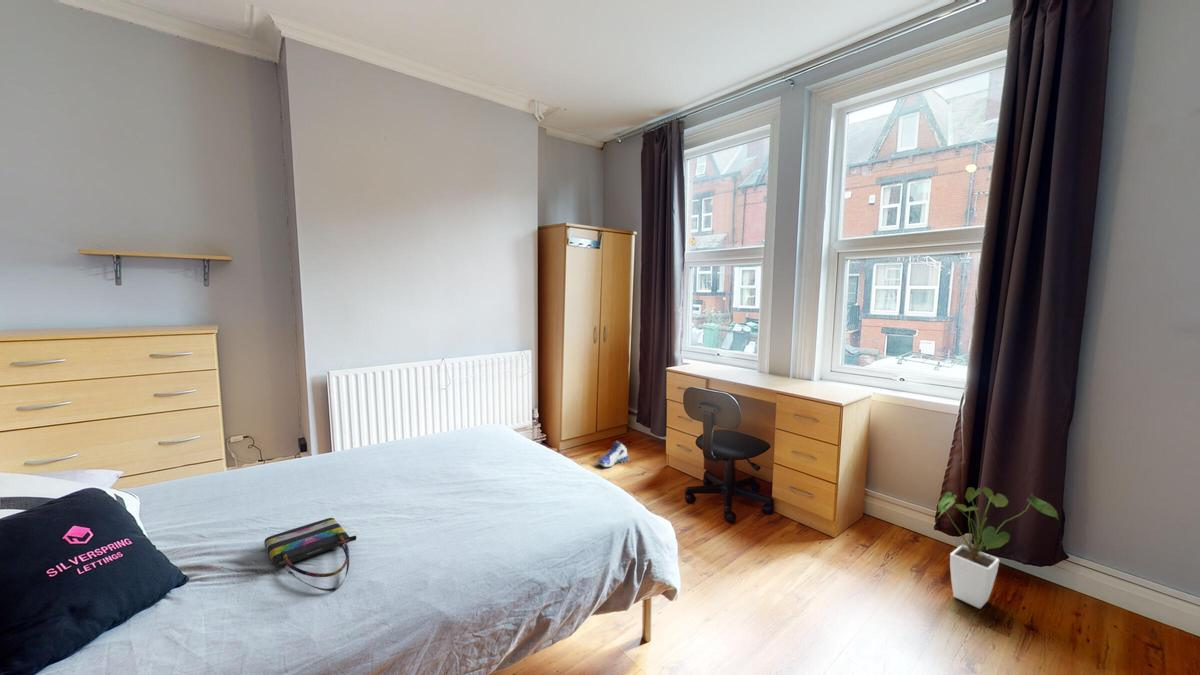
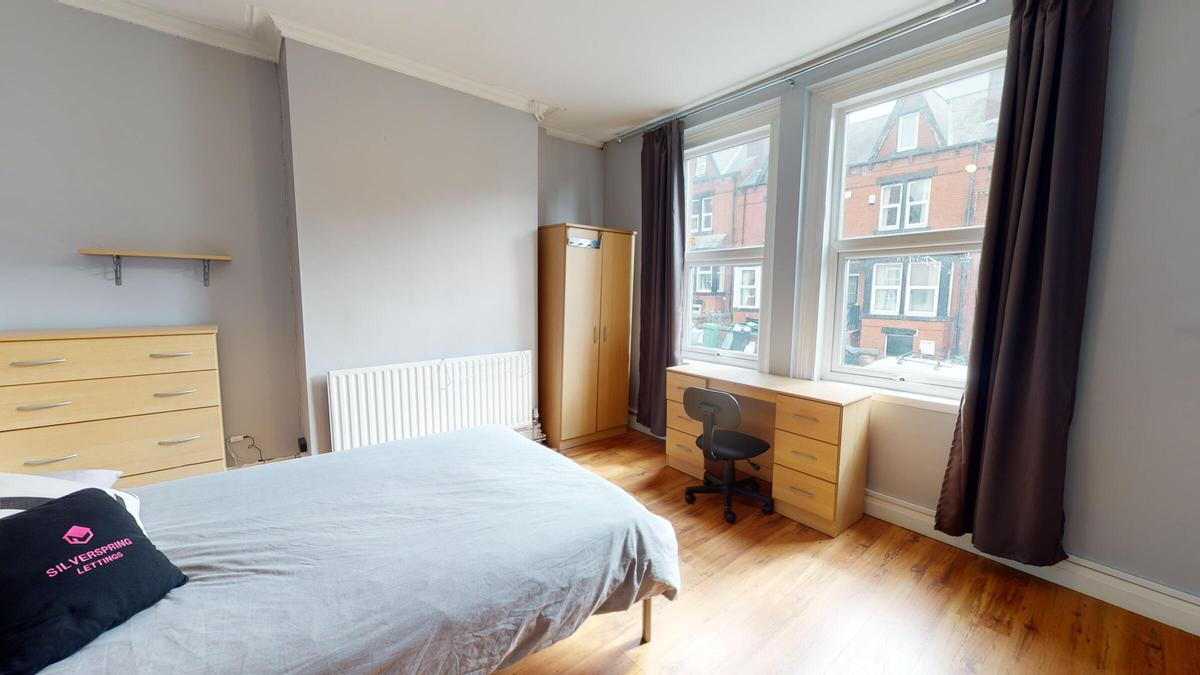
- house plant [937,486,1060,609]
- tote bag [263,517,358,592]
- sneaker [597,439,630,468]
